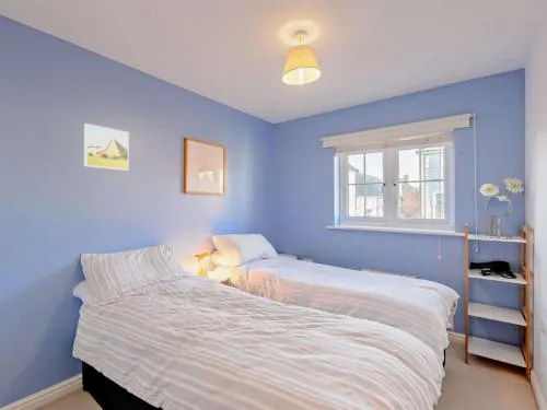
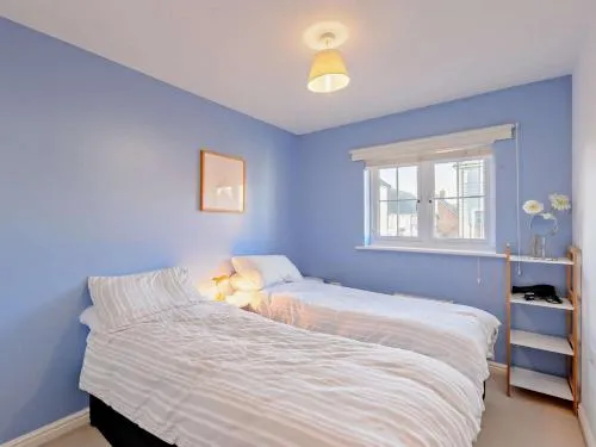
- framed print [83,122,130,172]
